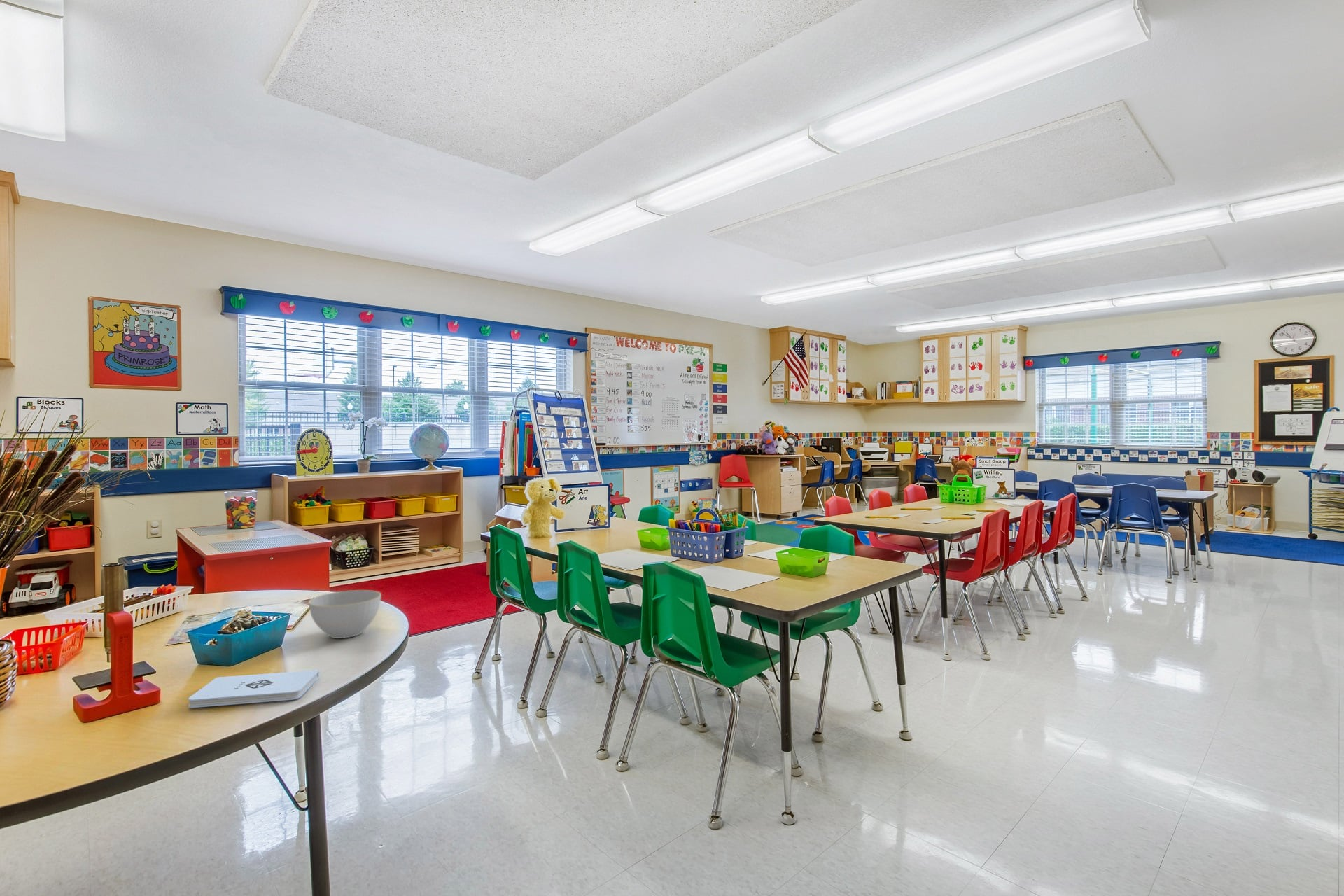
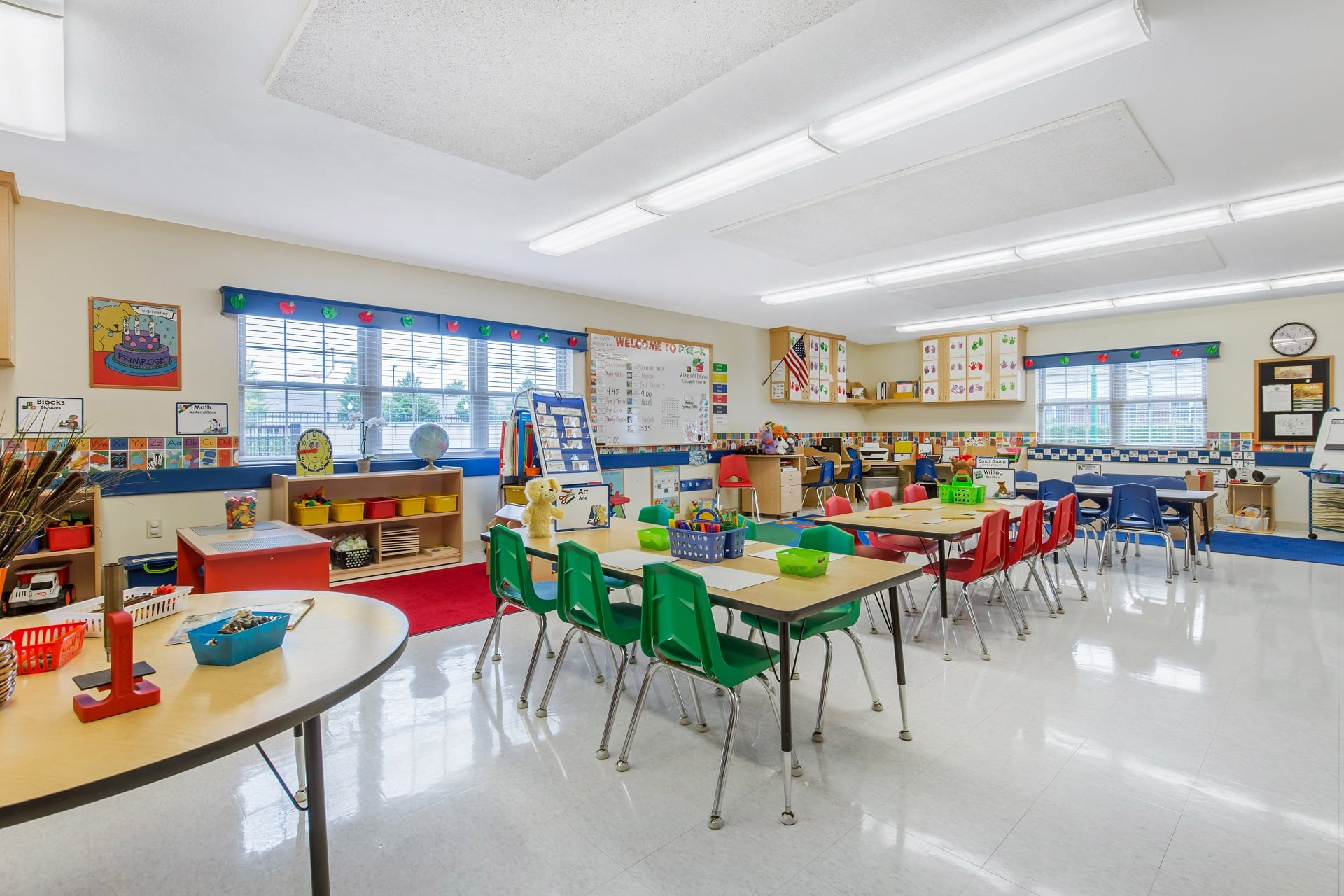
- notepad [188,669,320,708]
- bowl [308,589,382,639]
